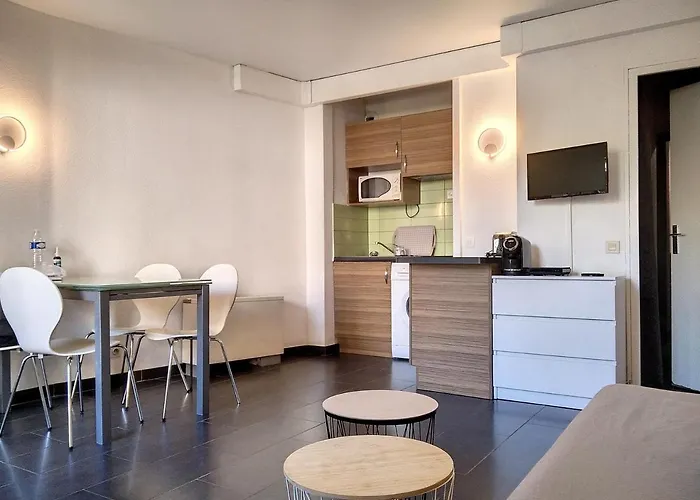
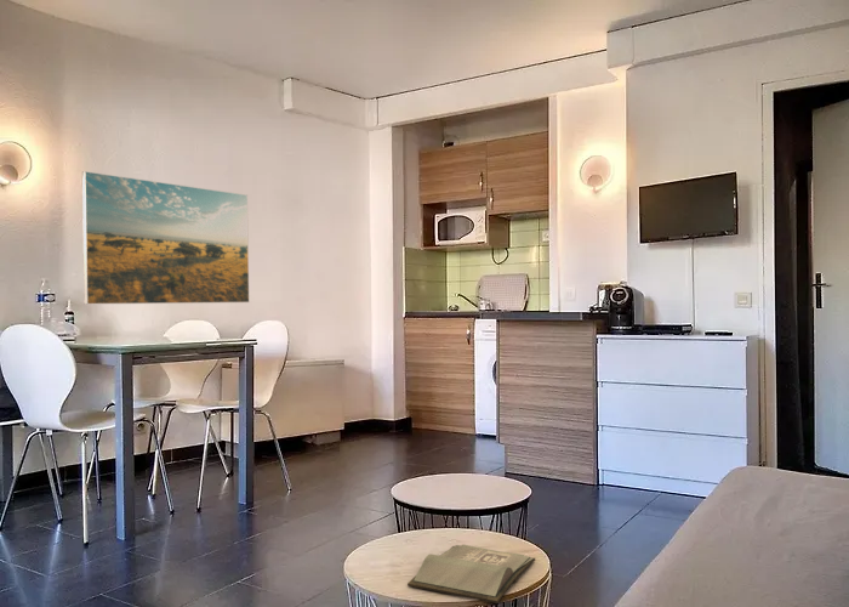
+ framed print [81,170,251,306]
+ hardback book [406,544,536,605]
